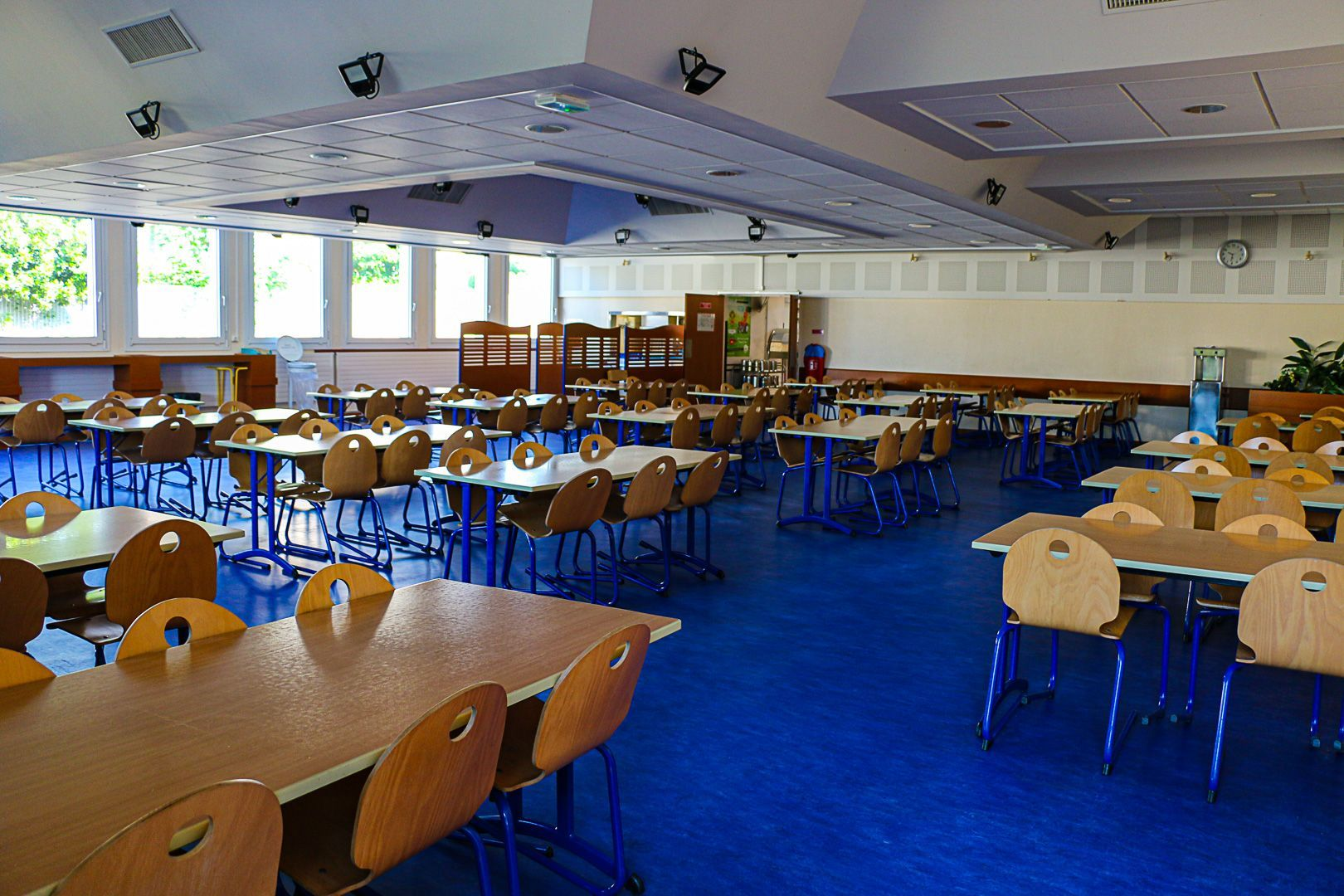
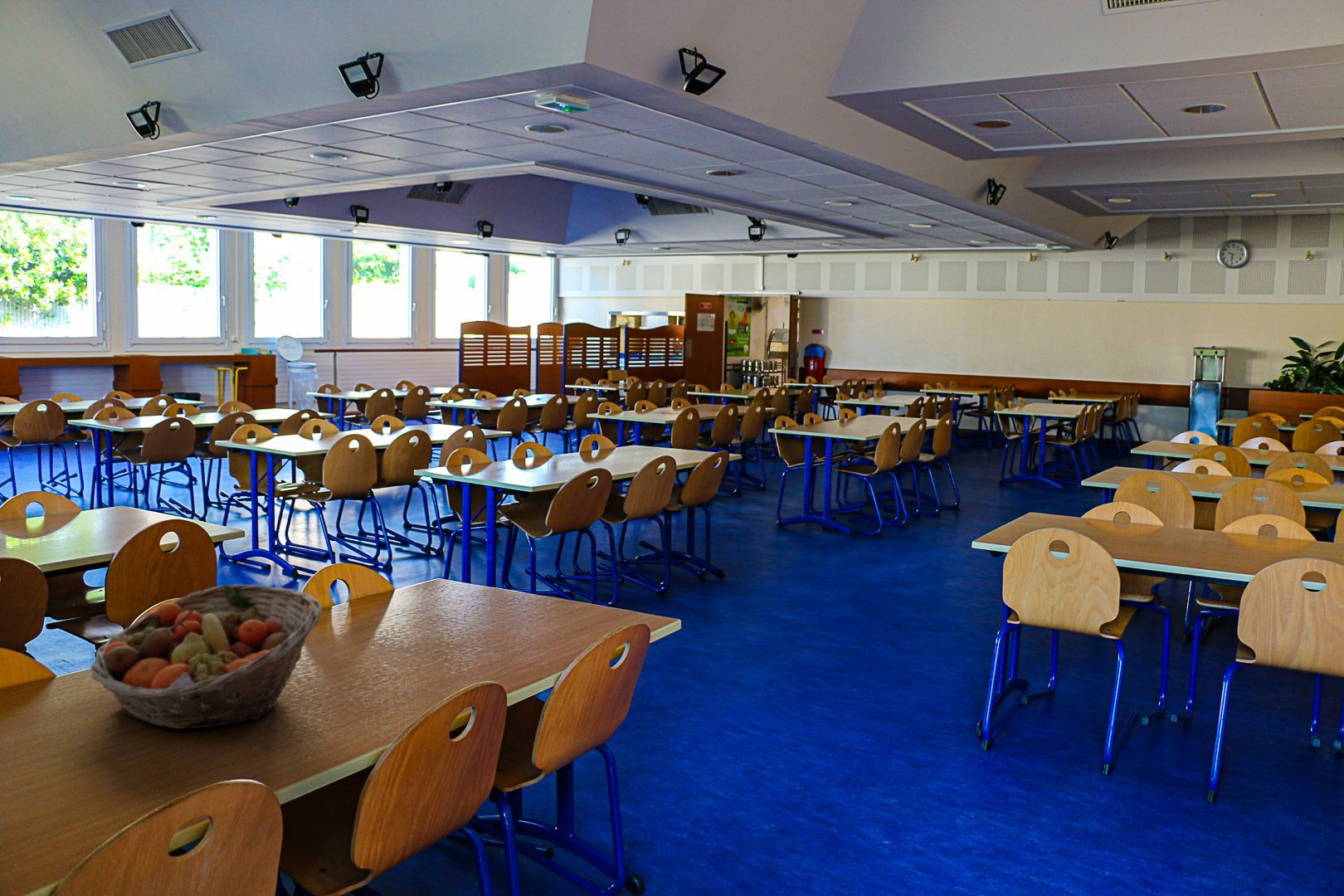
+ fruit basket [90,583,323,730]
